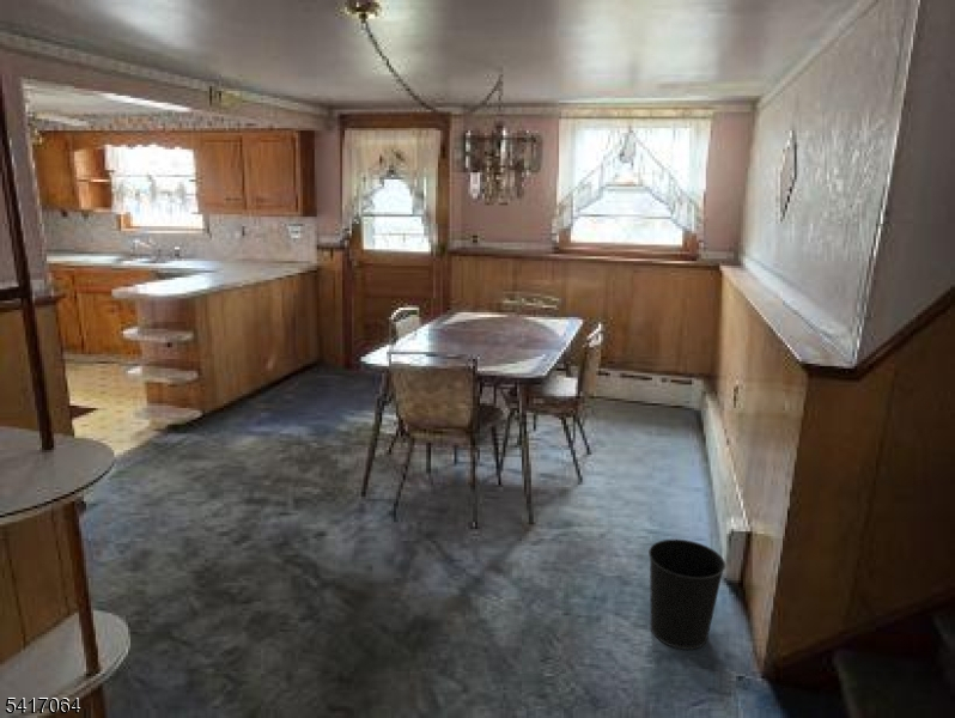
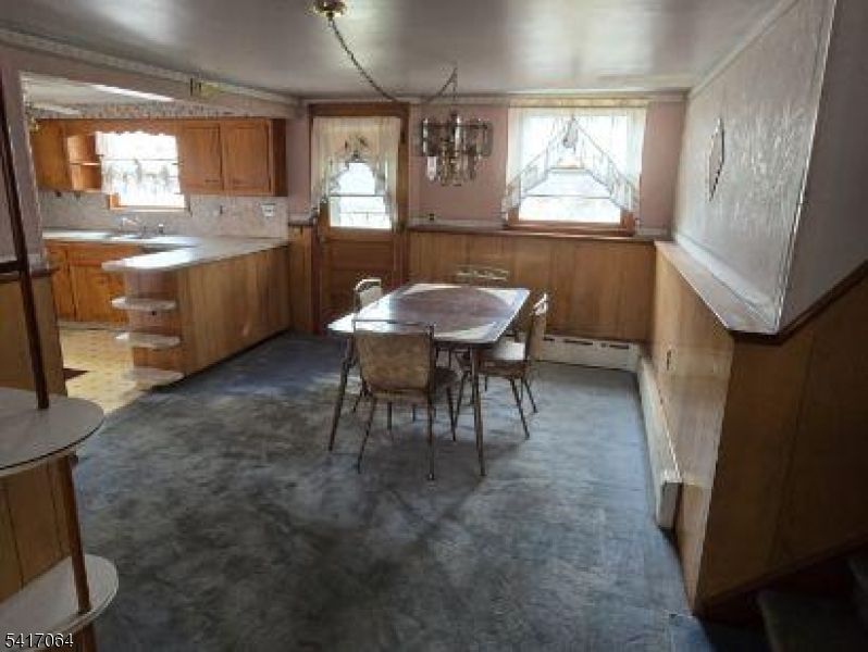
- wastebasket [647,538,726,651]
